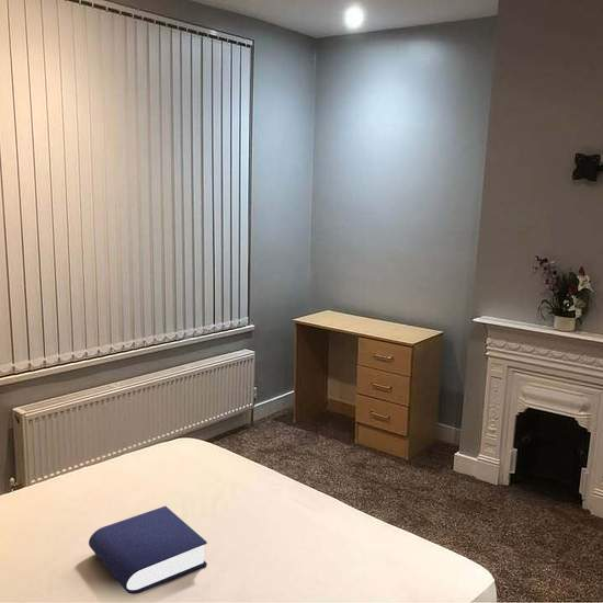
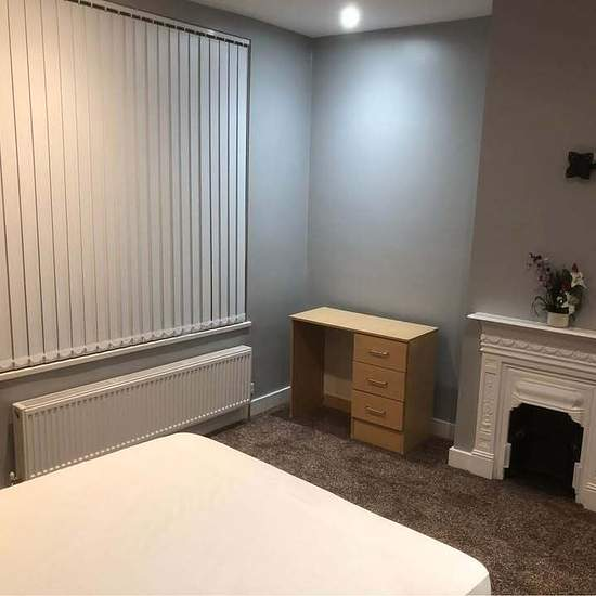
- book [88,505,208,595]
